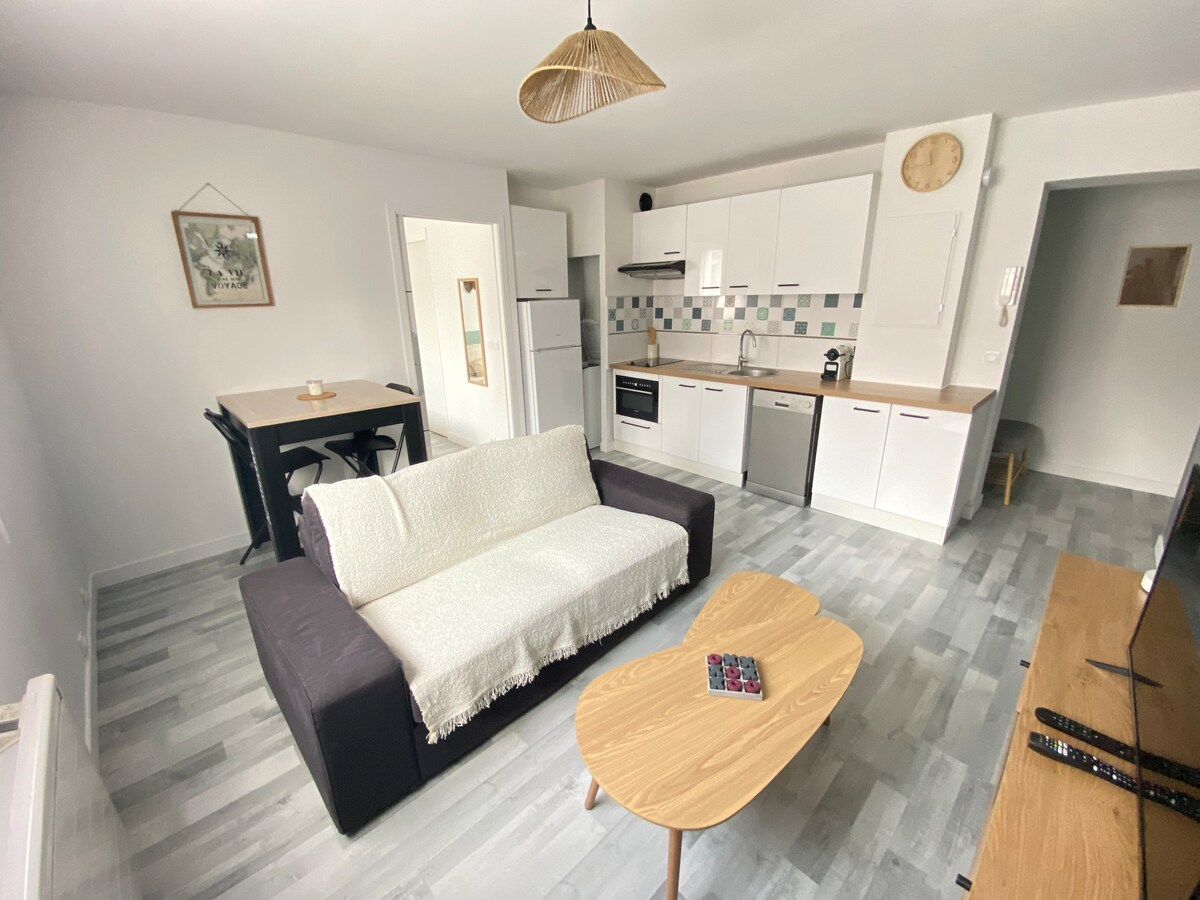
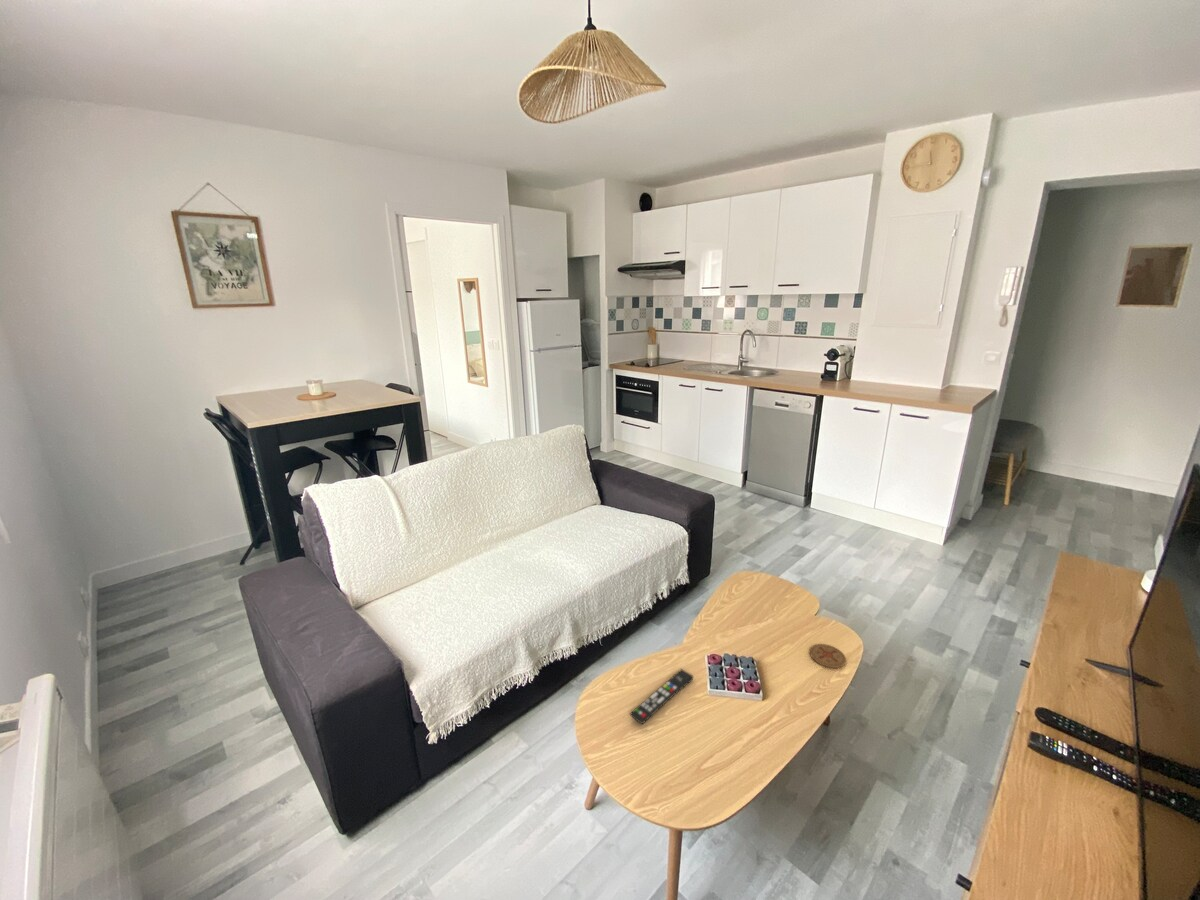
+ coaster [809,643,847,669]
+ remote control [629,668,695,725]
